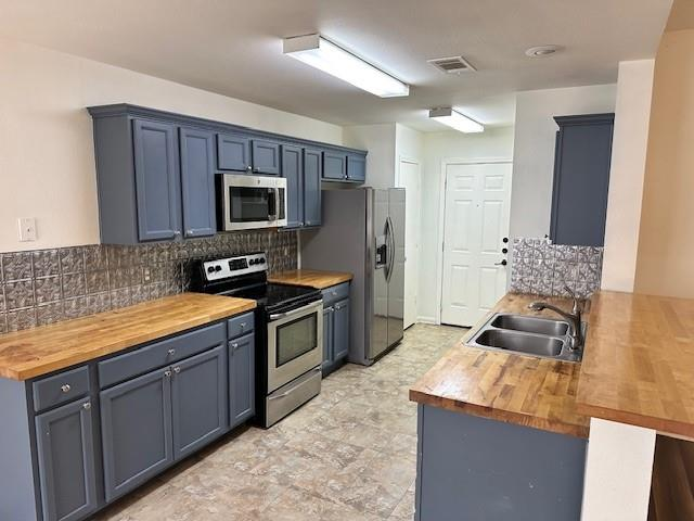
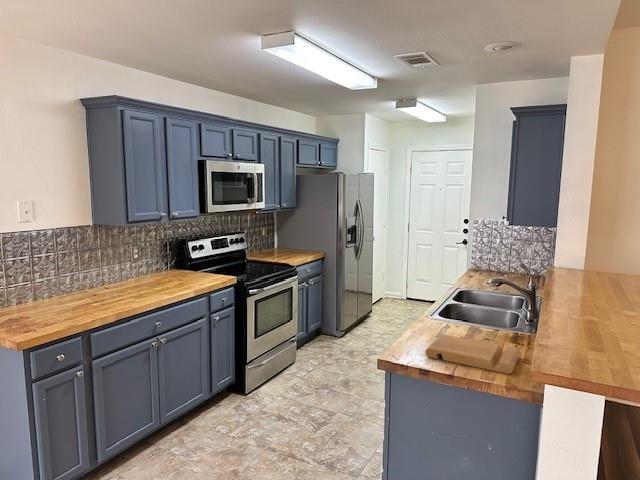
+ cutting board [424,334,521,375]
